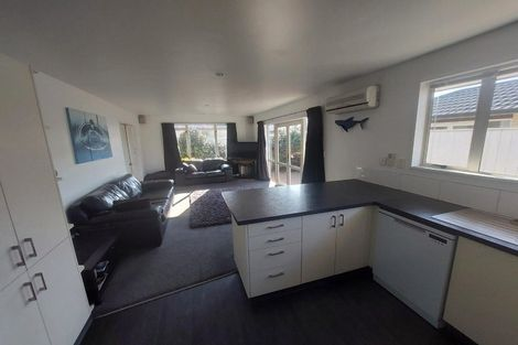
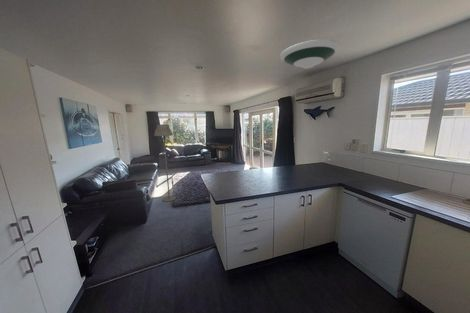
+ floor lamp [153,124,177,203]
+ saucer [279,38,341,70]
